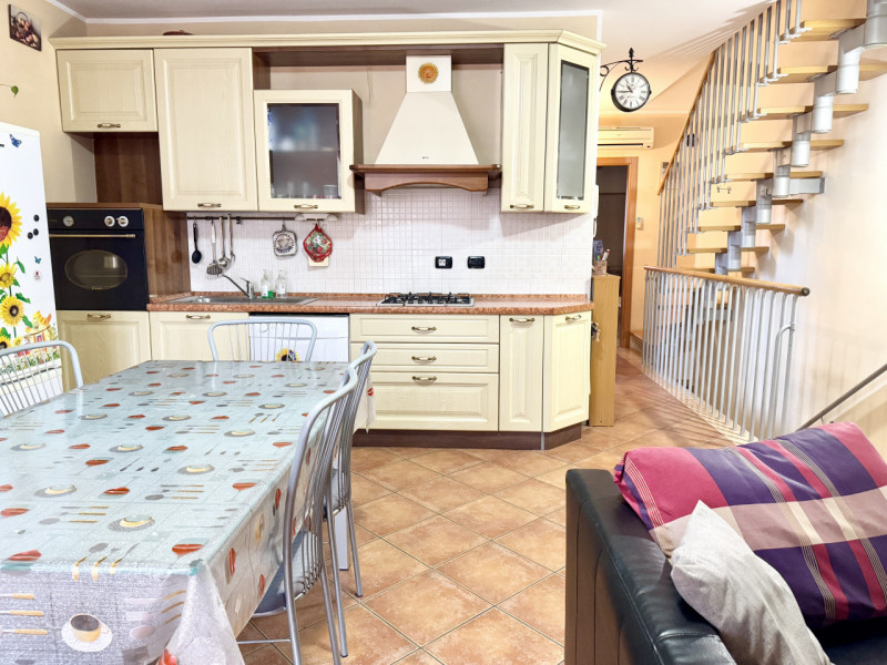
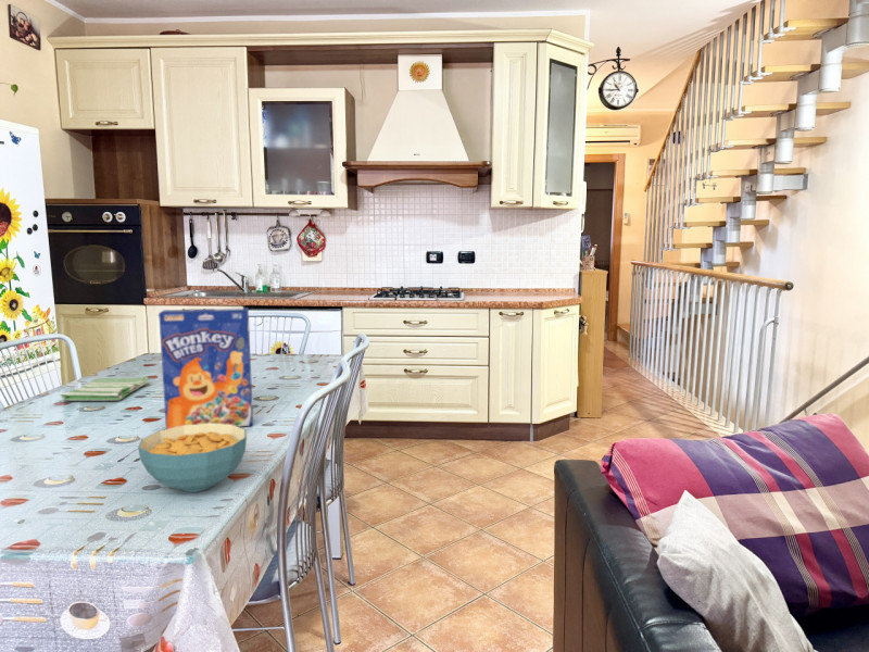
+ cereal bowl [137,423,248,493]
+ dish towel [59,376,150,402]
+ cereal box [158,306,254,429]
